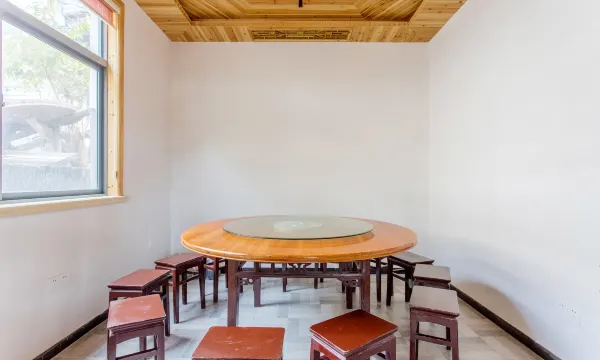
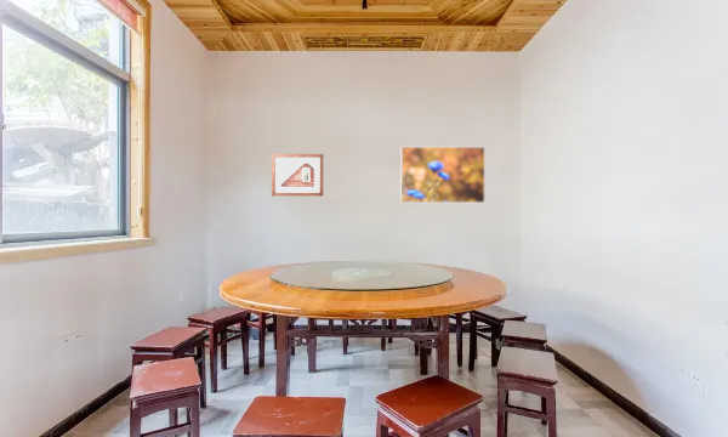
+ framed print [399,146,487,204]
+ picture frame [271,153,324,197]
